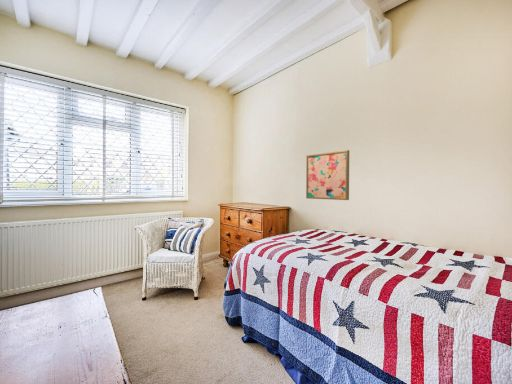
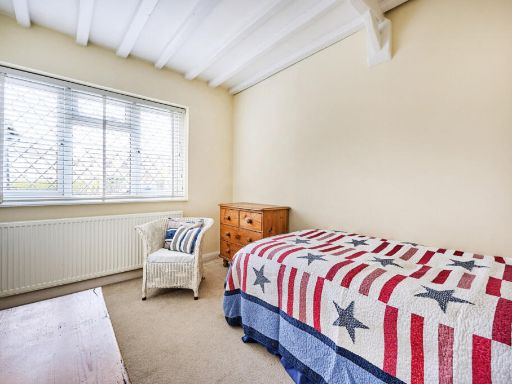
- wall art [305,149,350,201]
